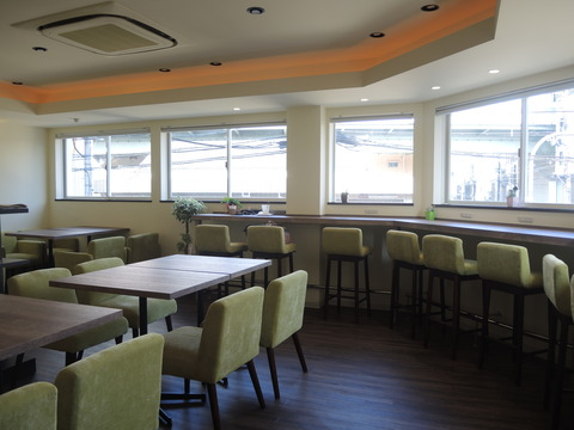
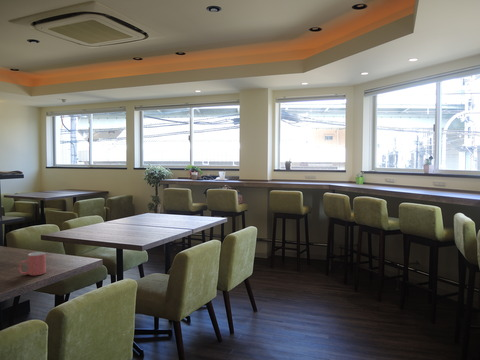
+ mug [18,251,47,276]
